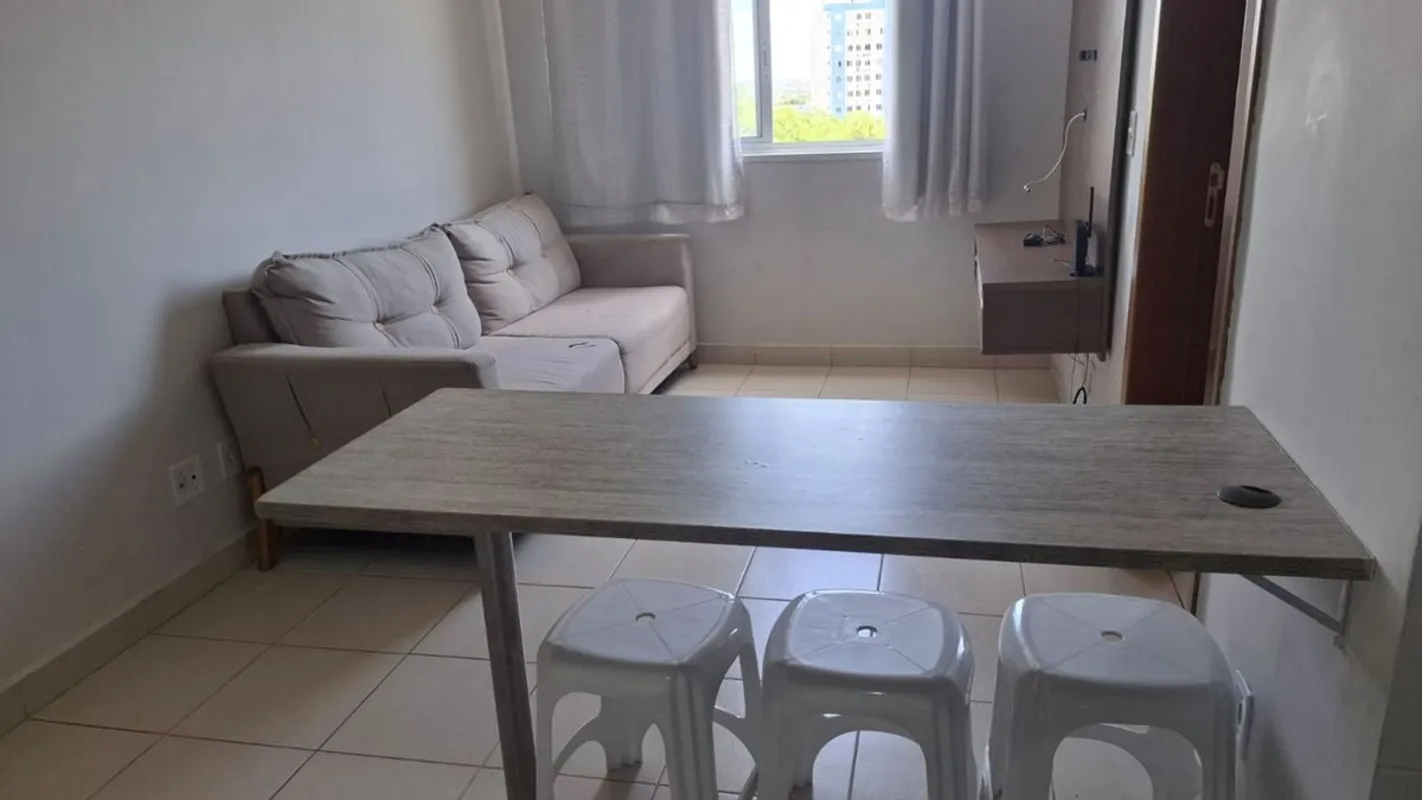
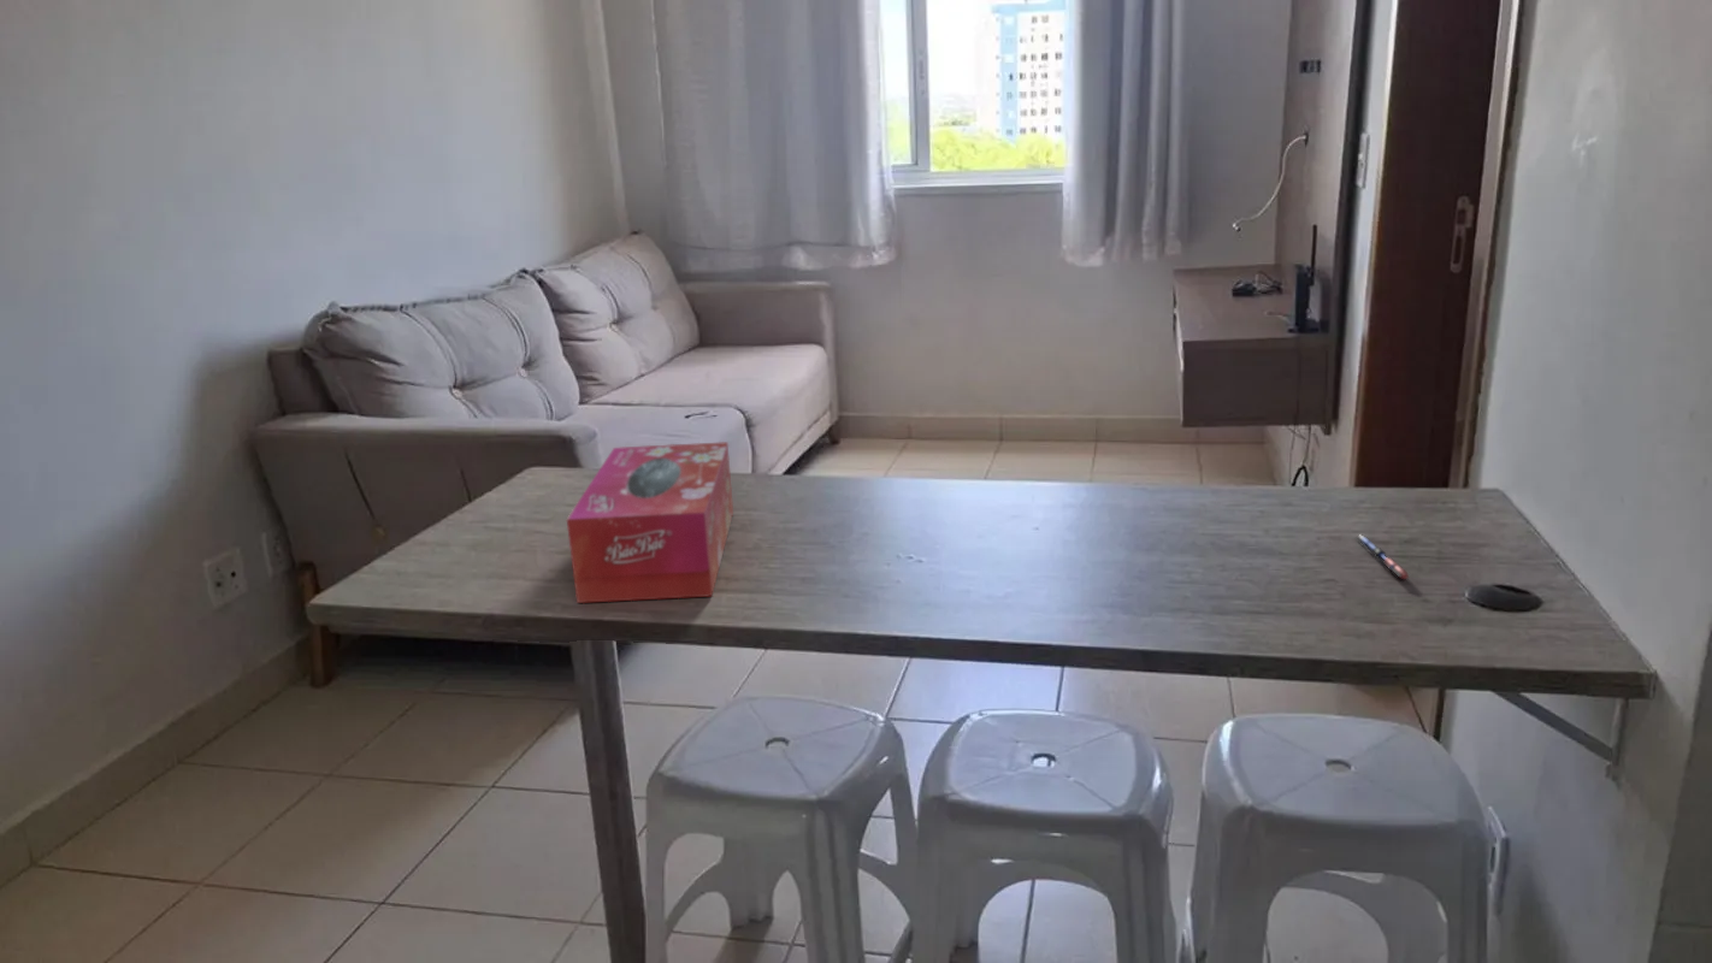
+ tissue box [566,441,734,604]
+ pen [1356,533,1412,580]
